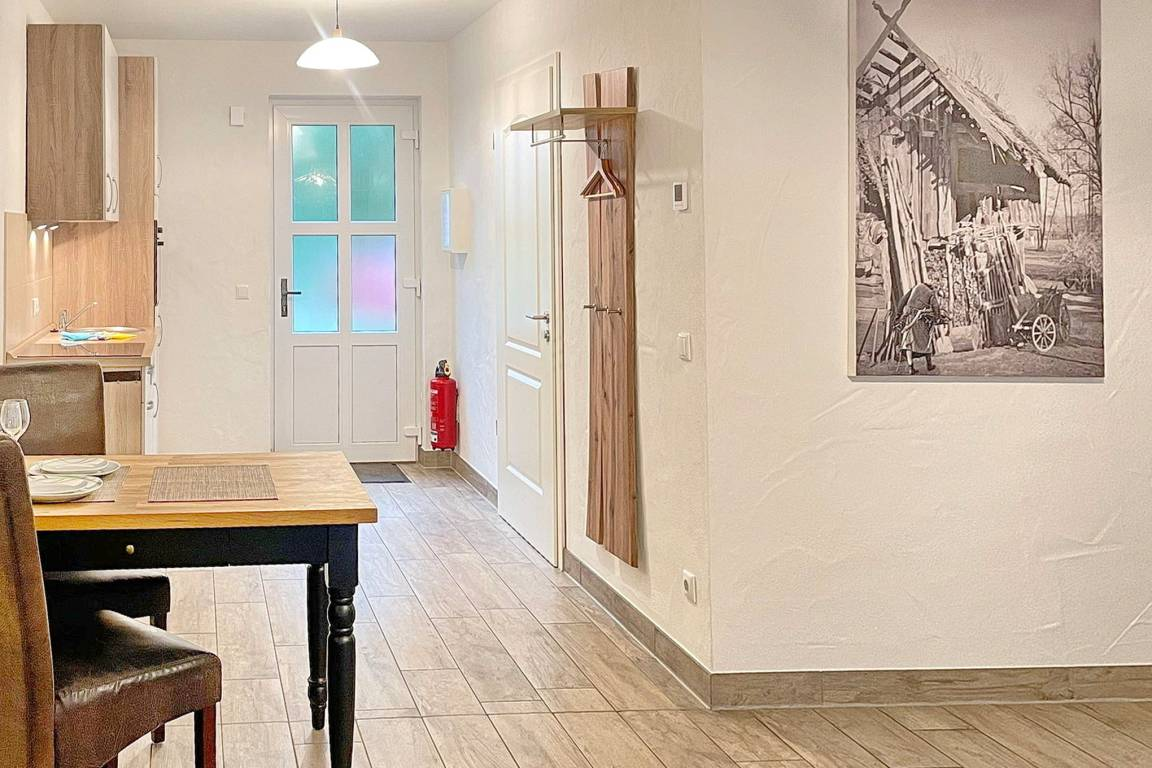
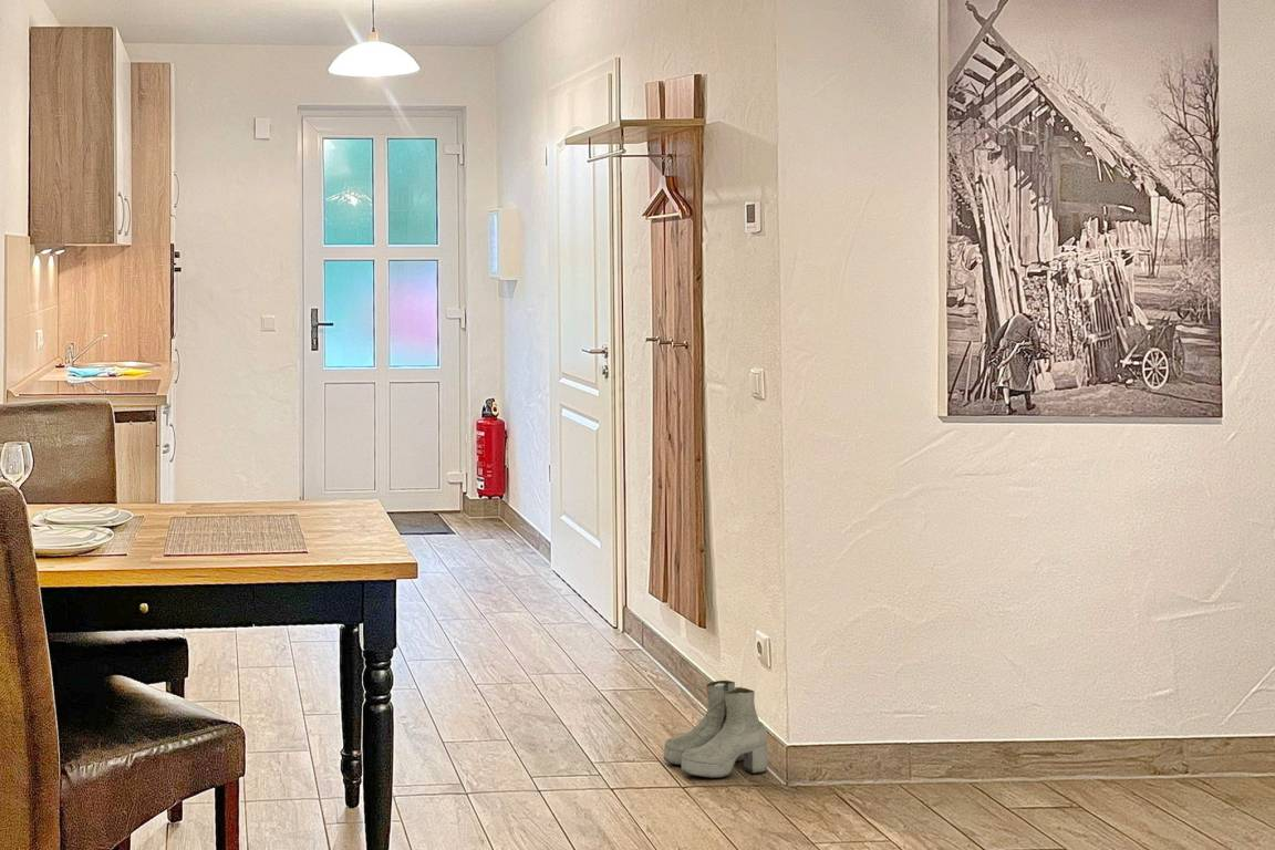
+ boots [663,680,768,779]
